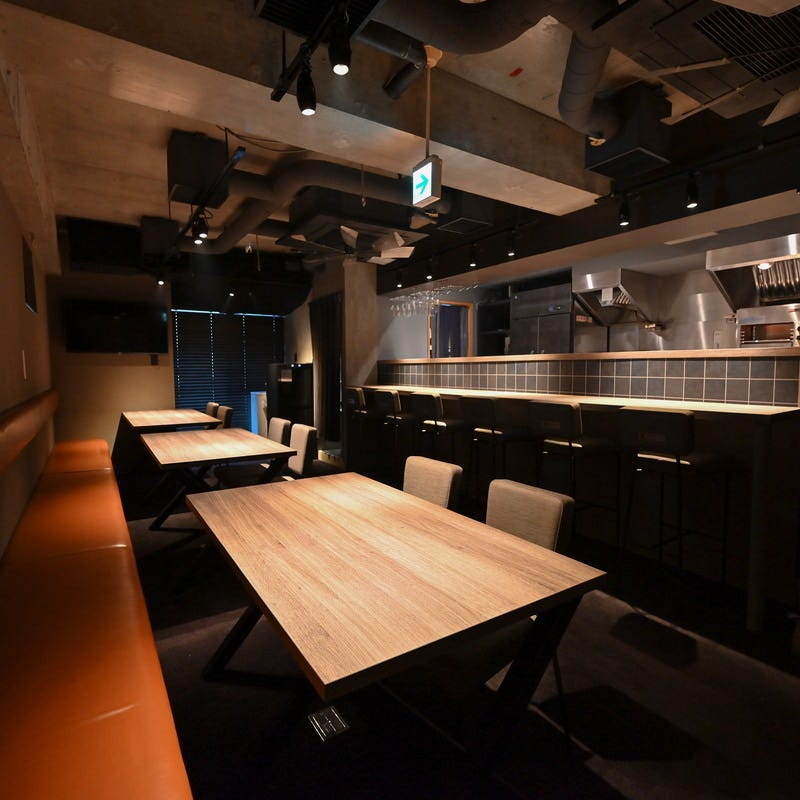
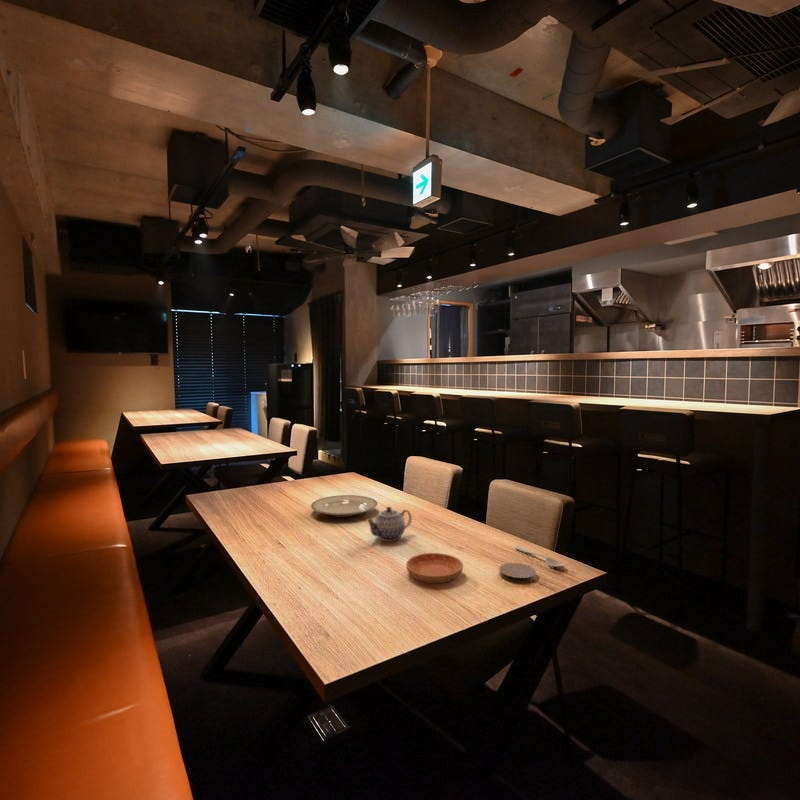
+ plate [310,494,378,518]
+ teapot [365,506,413,543]
+ coaster [498,562,537,584]
+ spoon [514,545,566,568]
+ saucer [405,552,464,584]
